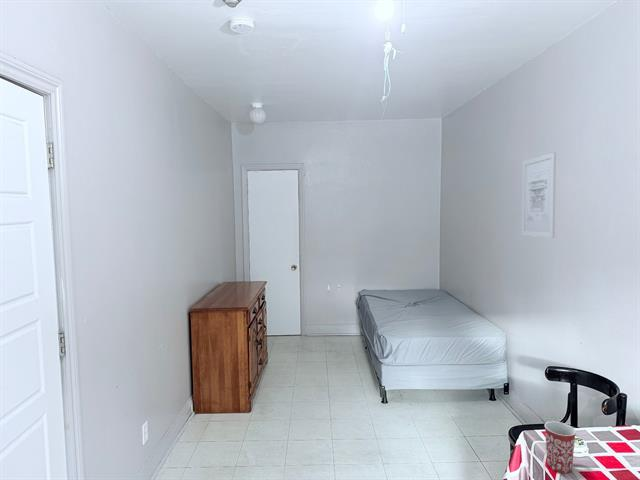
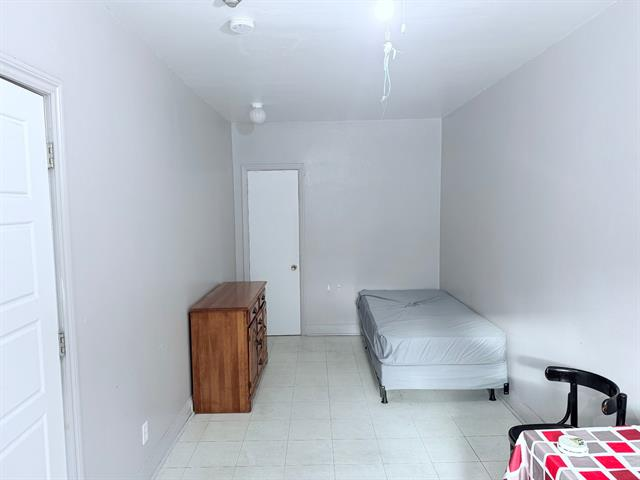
- wall art [521,151,557,239]
- mug [544,420,577,474]
